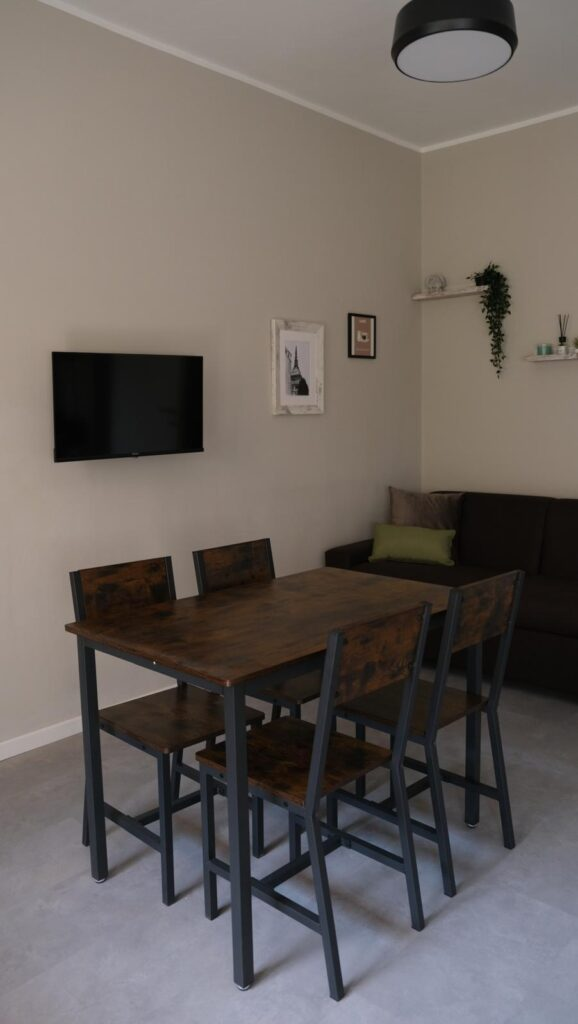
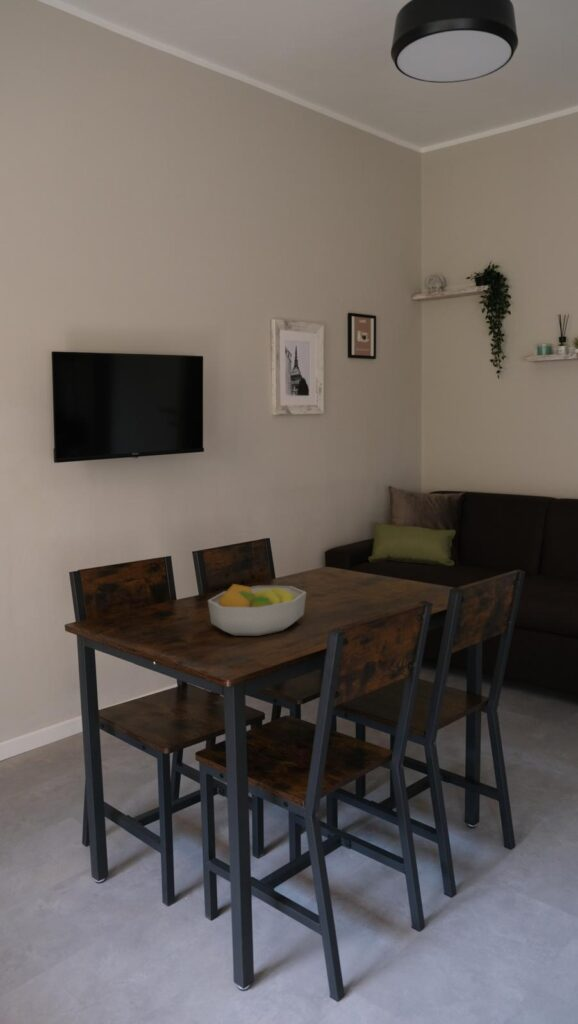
+ fruit bowl [207,583,307,637]
